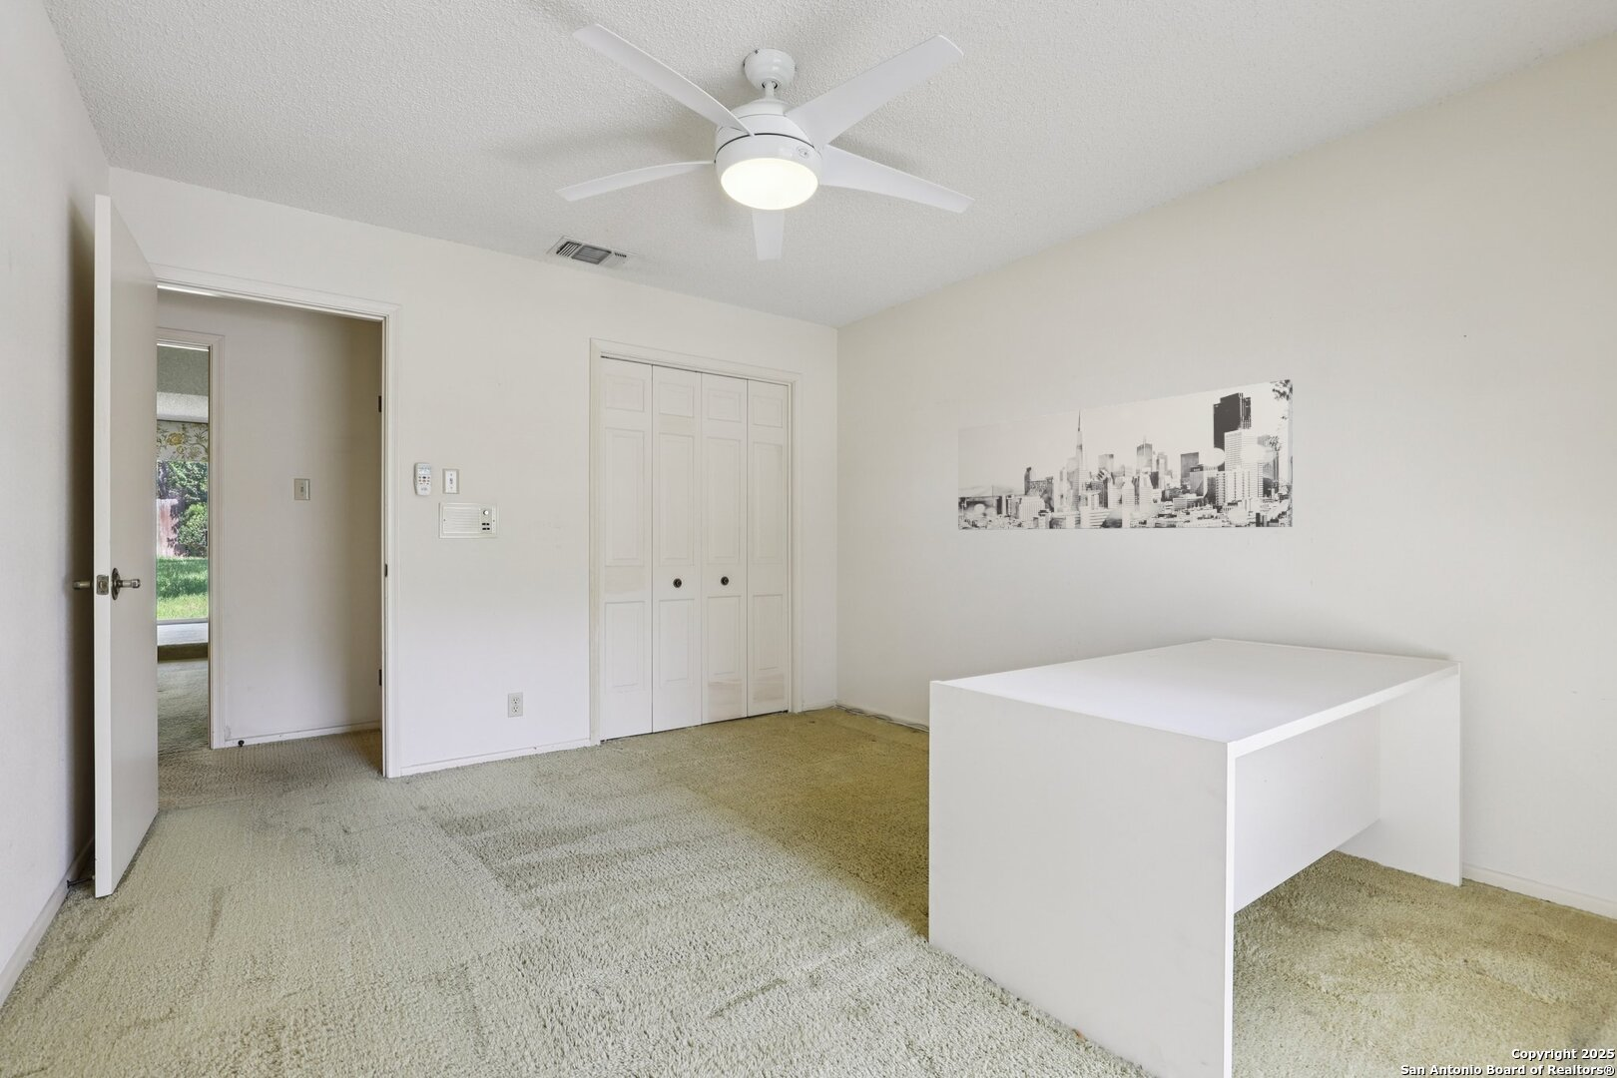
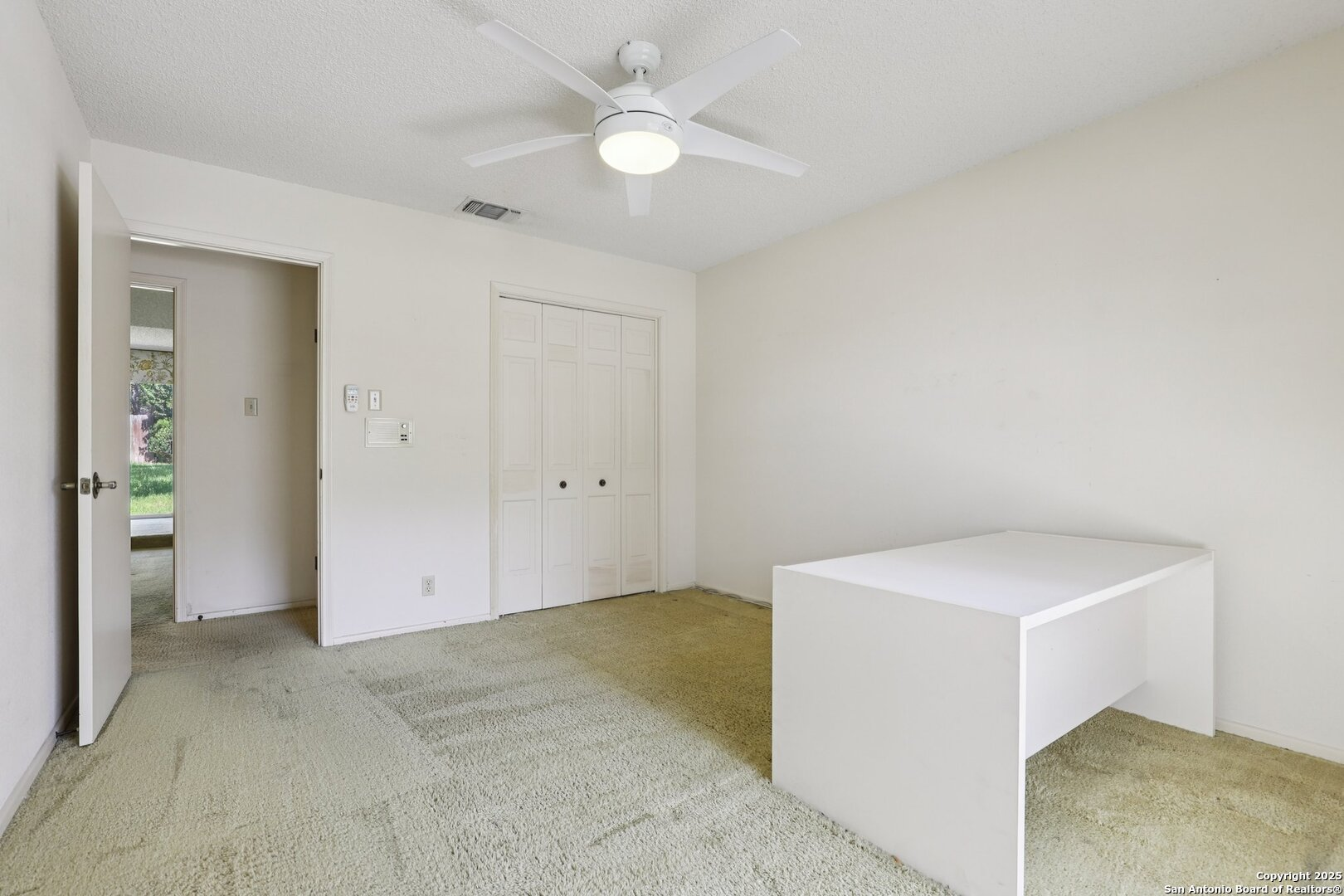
- wall art [958,378,1293,531]
